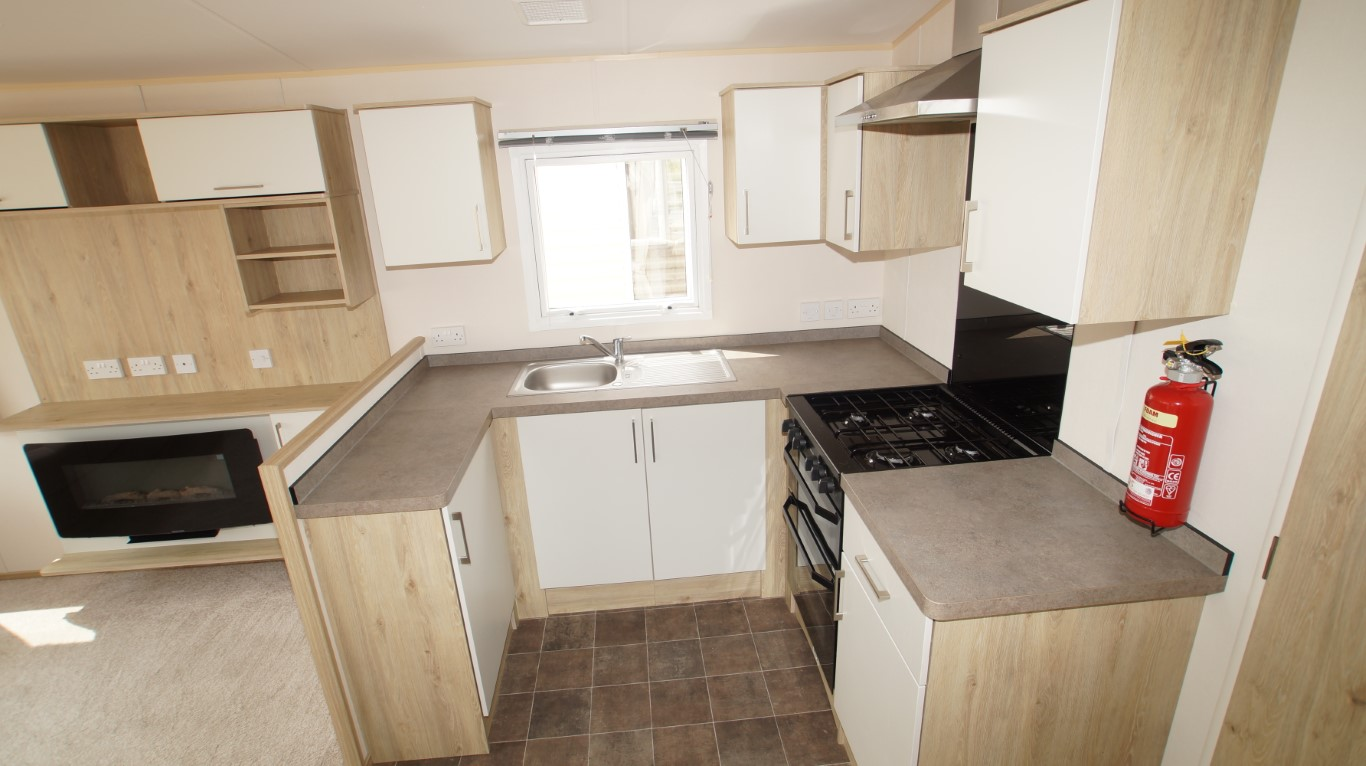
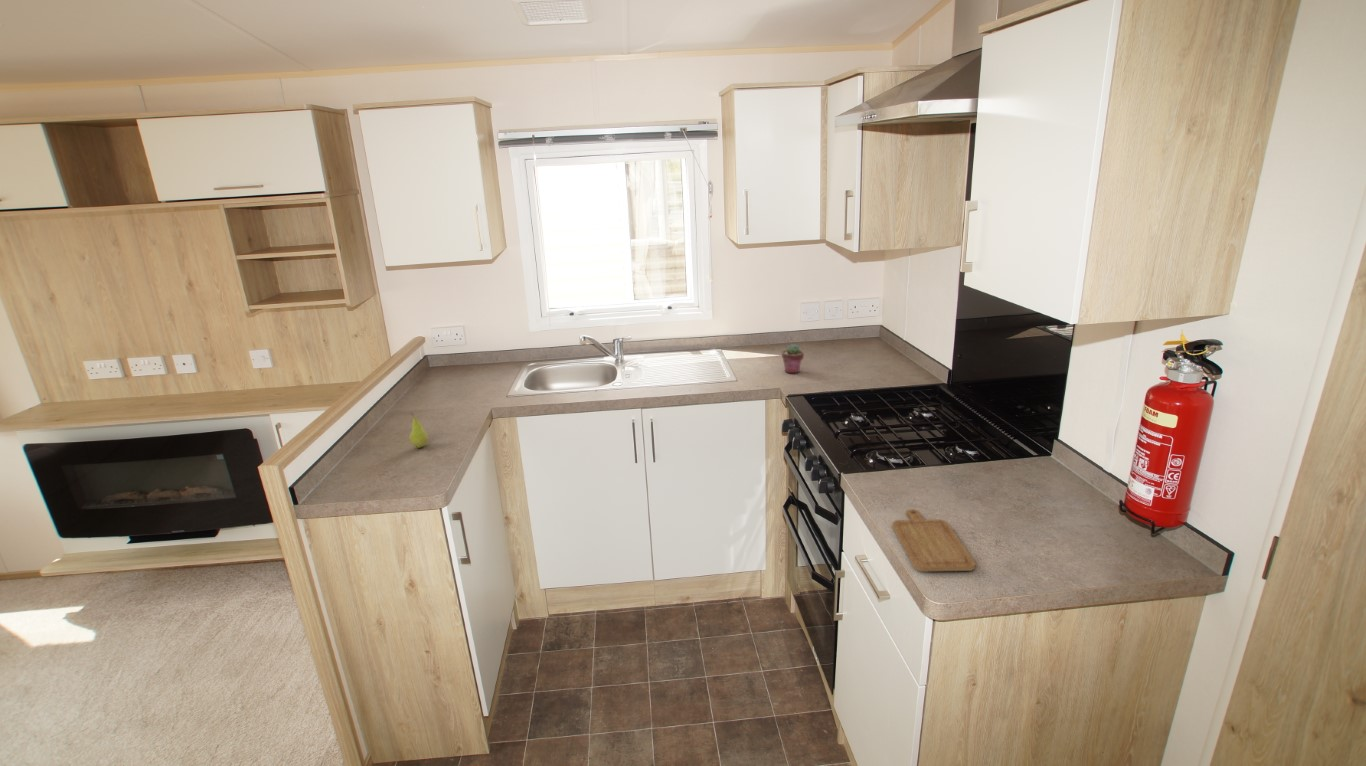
+ fruit [409,412,429,449]
+ chopping board [891,508,976,572]
+ potted succulent [781,343,805,374]
